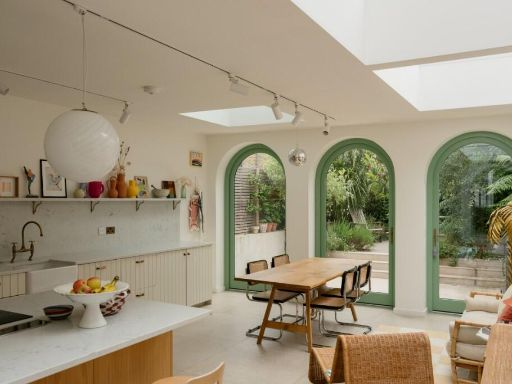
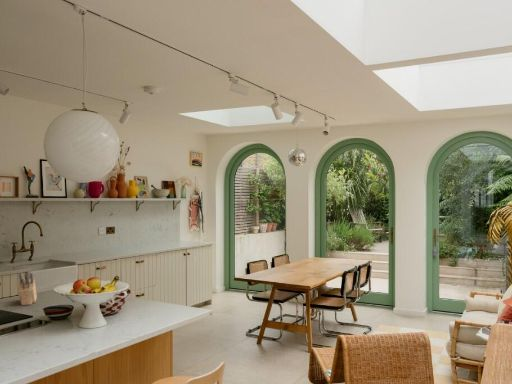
+ knife block [17,272,38,306]
